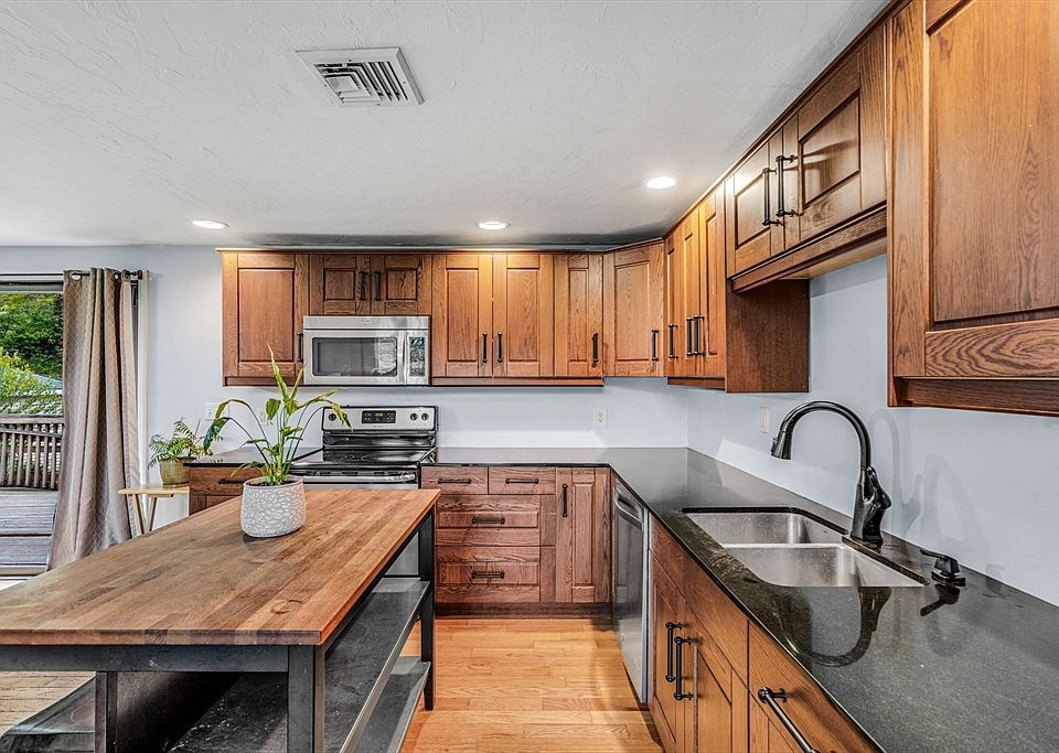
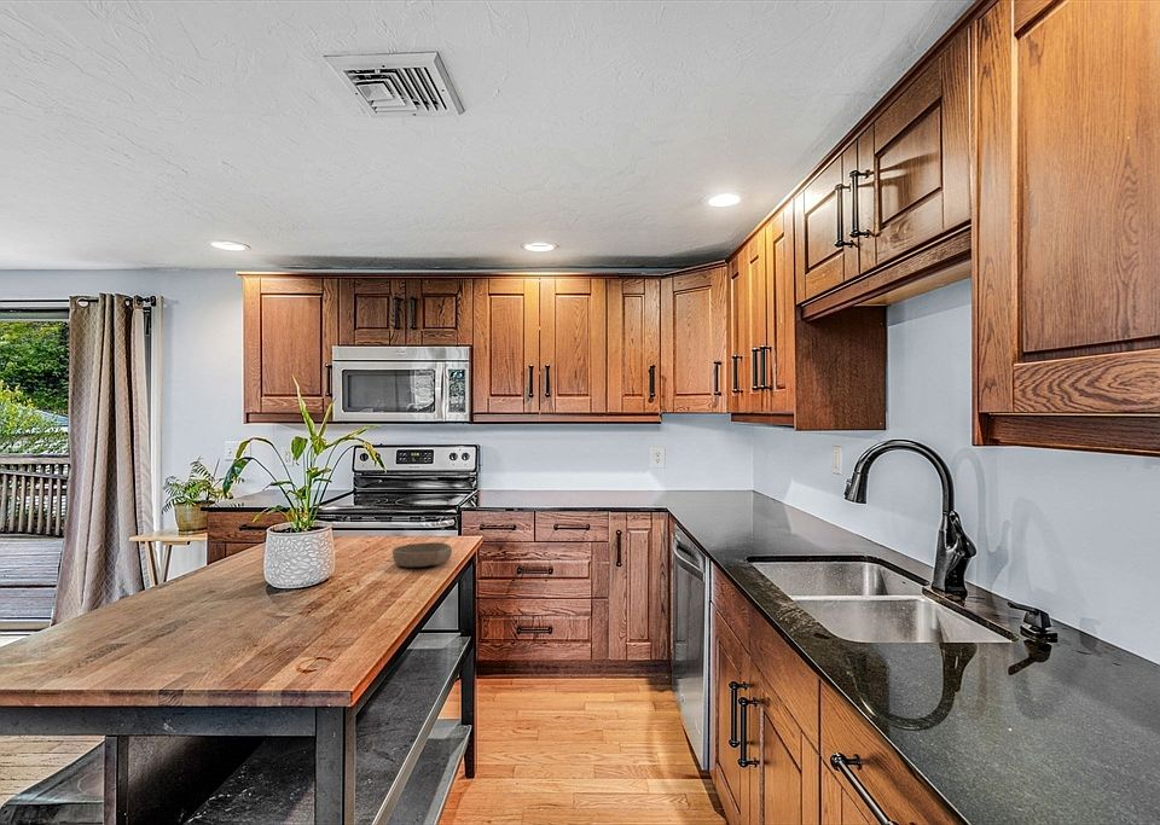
+ bowl [392,541,453,568]
